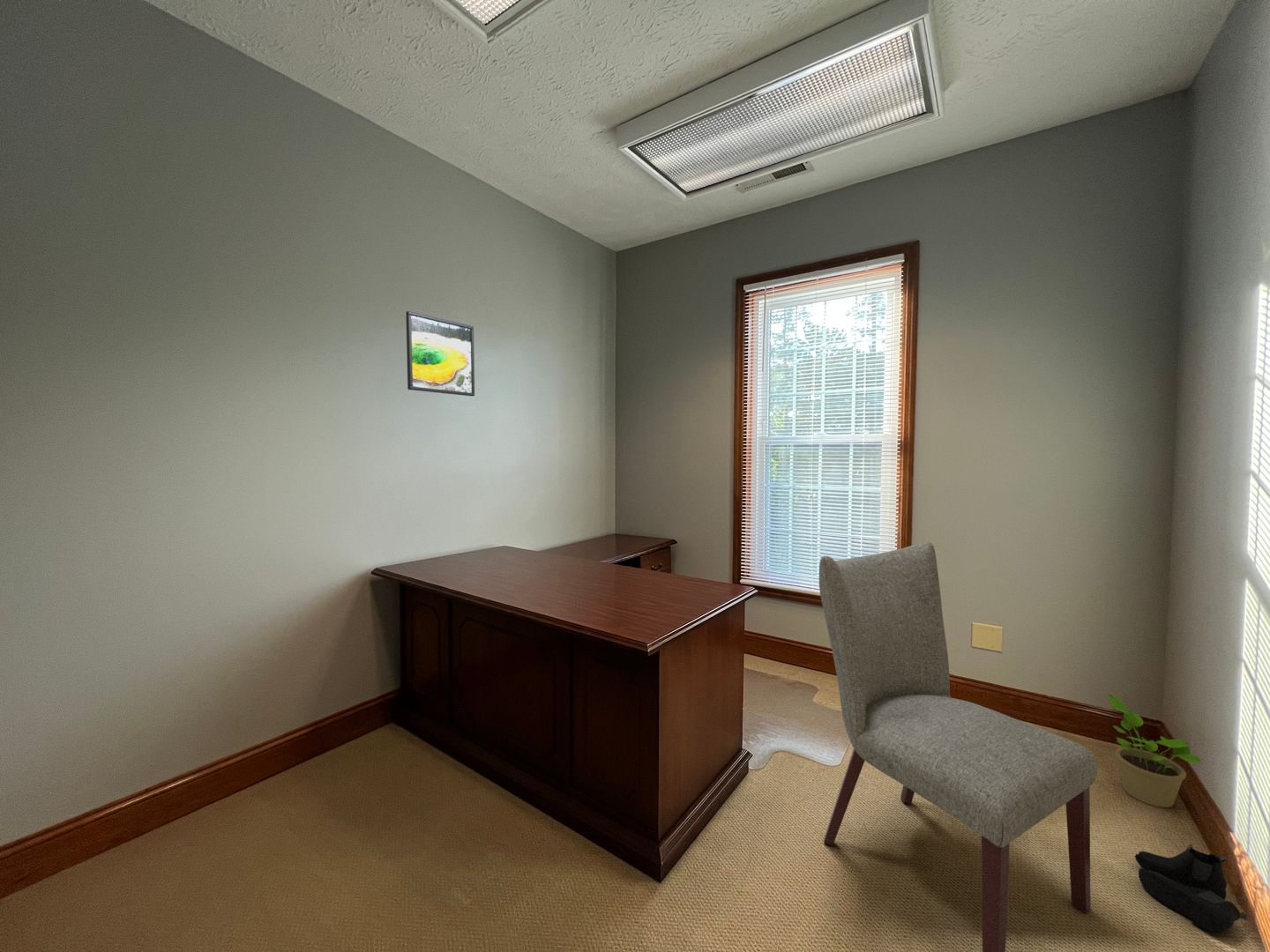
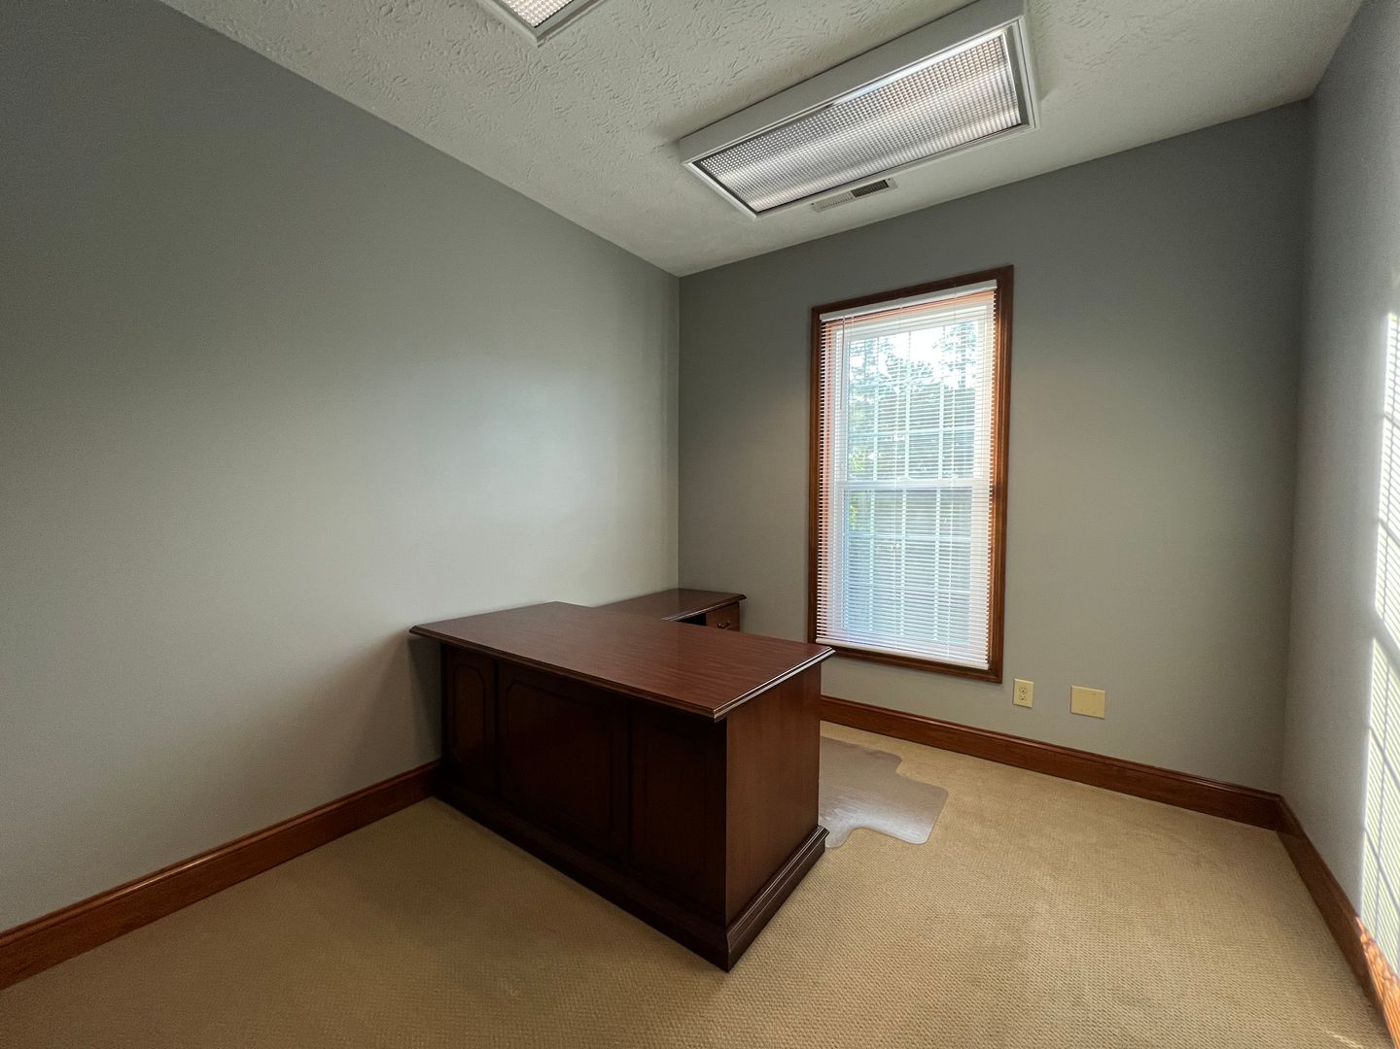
- boots [1134,844,1248,933]
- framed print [405,310,475,398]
- potted plant [1107,694,1202,808]
- chair [818,541,1099,952]
